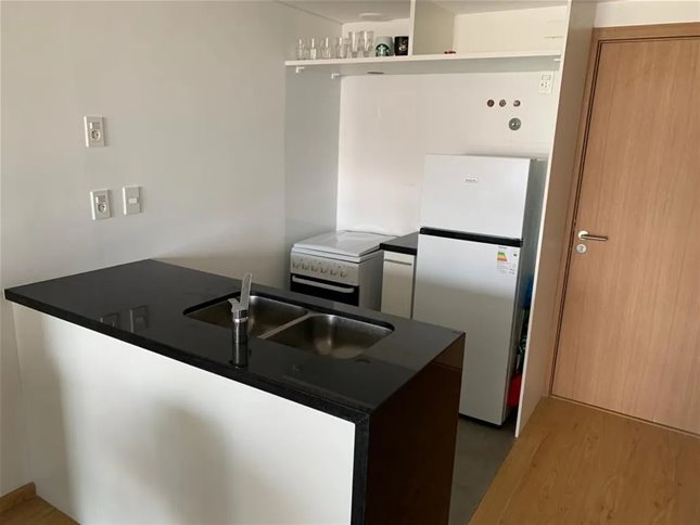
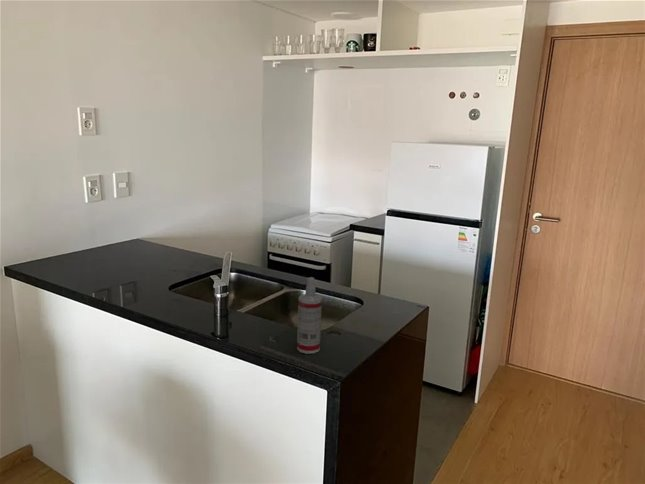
+ spray bottle [296,276,323,355]
